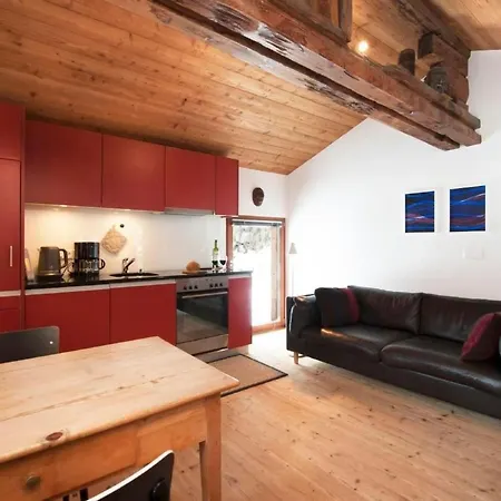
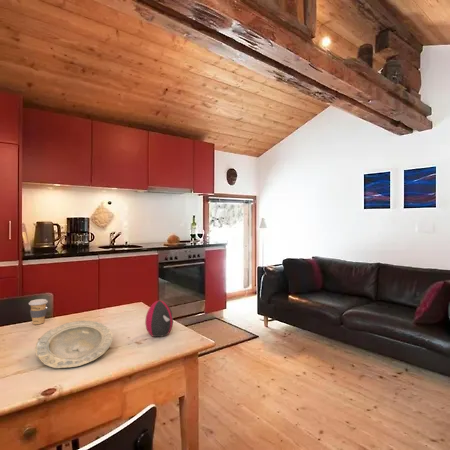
+ coffee cup [28,298,49,325]
+ decorative egg [144,300,174,338]
+ plate [34,320,114,369]
